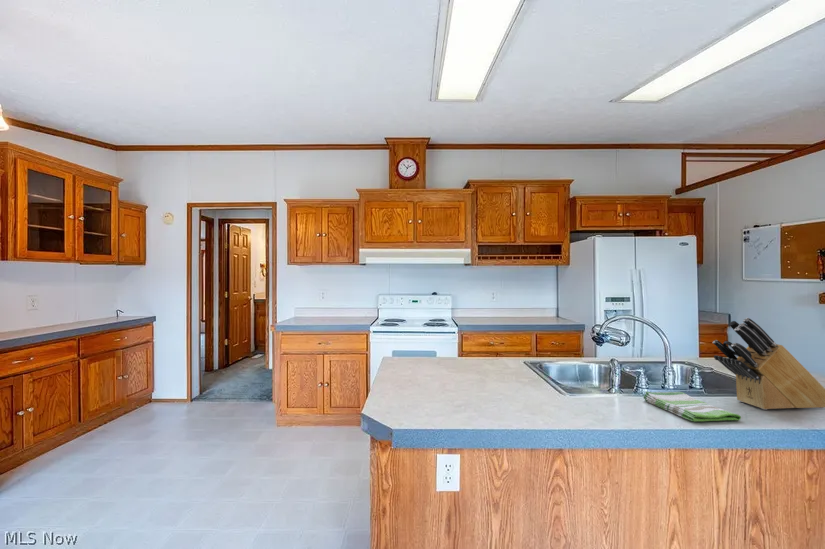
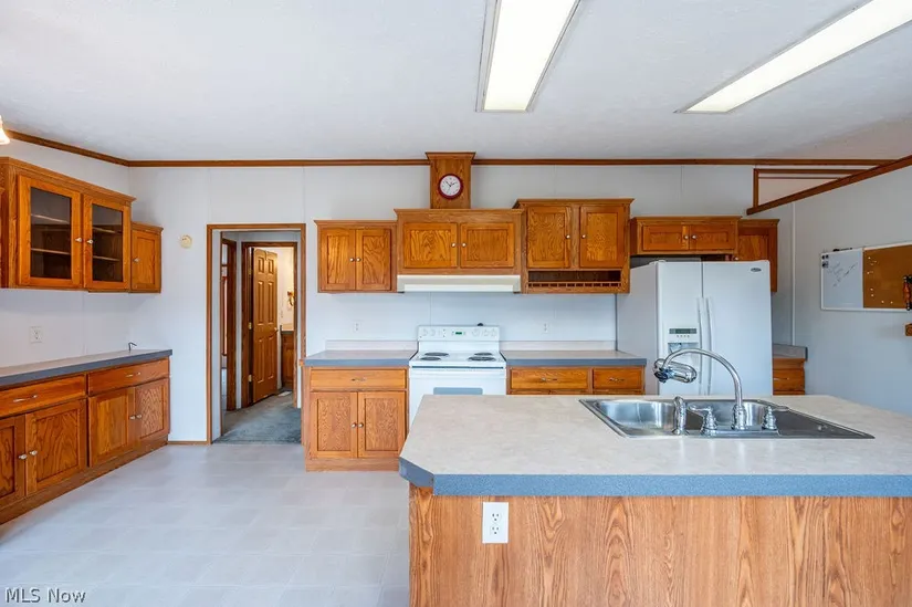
- knife block [712,317,825,411]
- dish towel [642,390,742,423]
